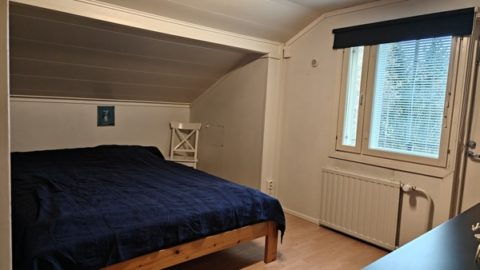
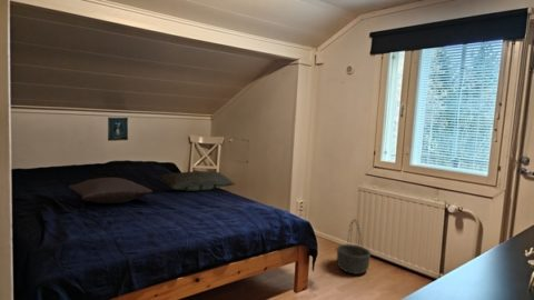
+ pillow [68,177,154,204]
+ basket [336,218,372,276]
+ pillow [158,170,236,192]
